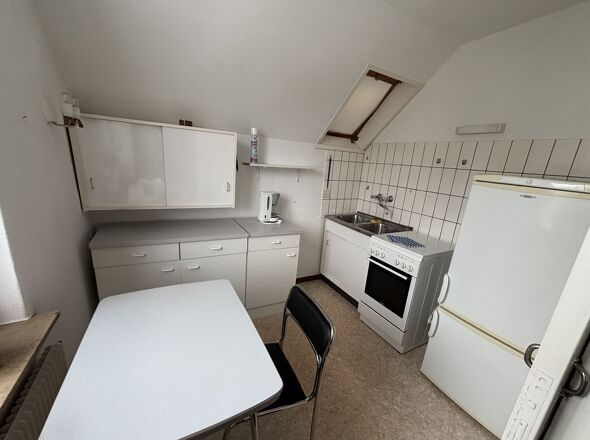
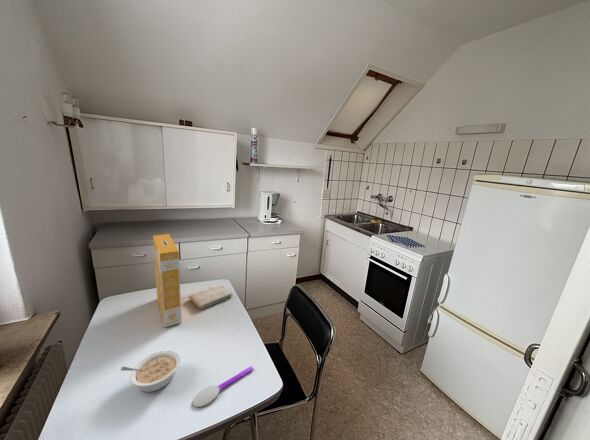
+ washcloth [187,284,233,310]
+ spoon [192,365,254,408]
+ cereal box [152,233,182,329]
+ legume [120,350,182,393]
